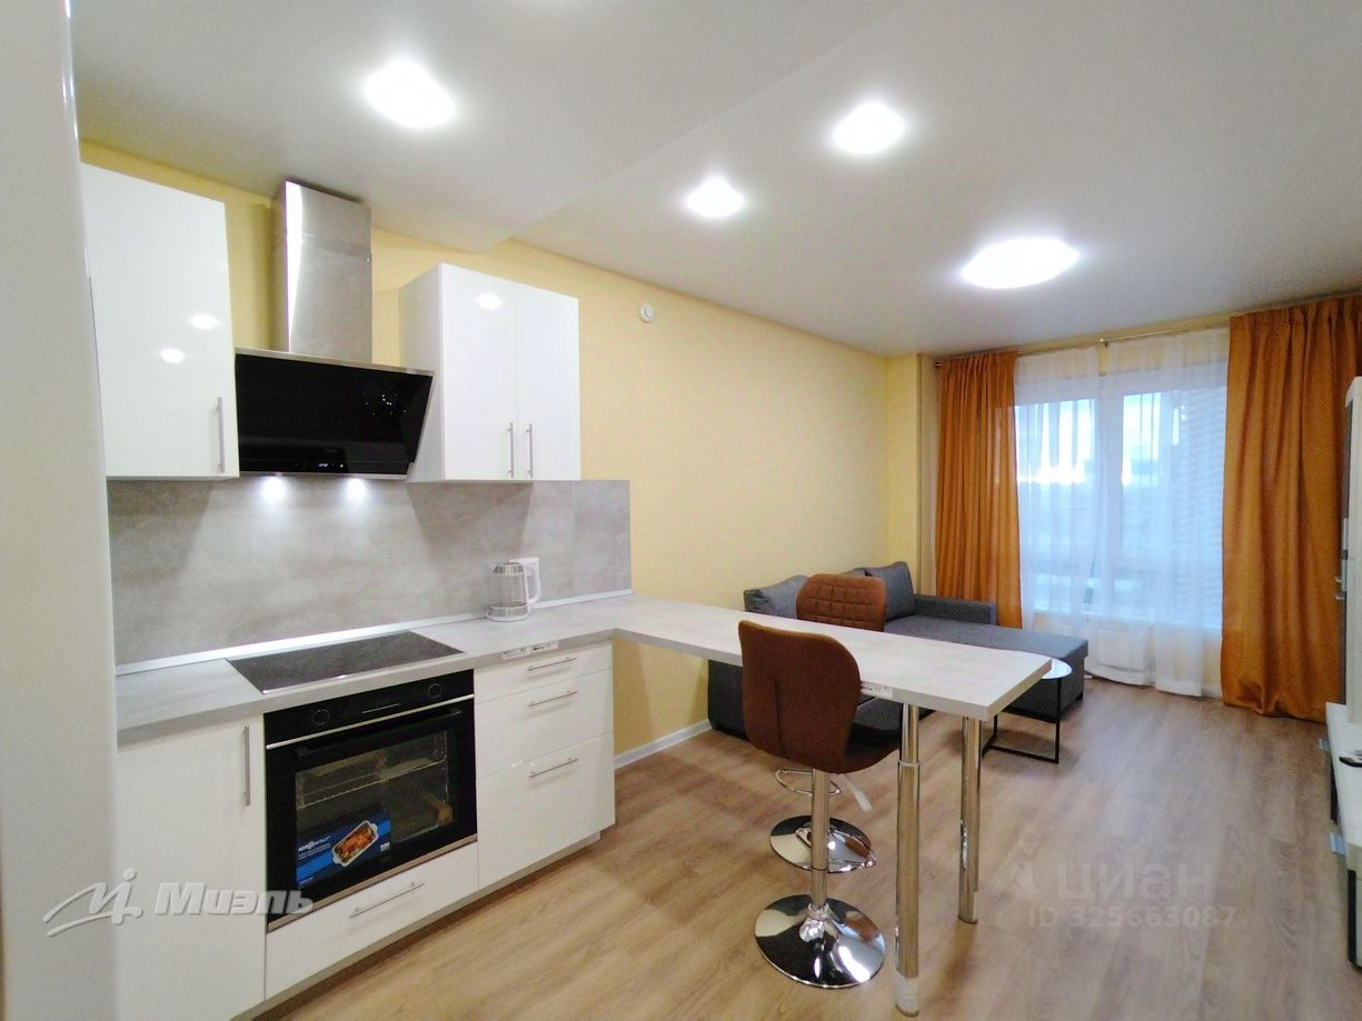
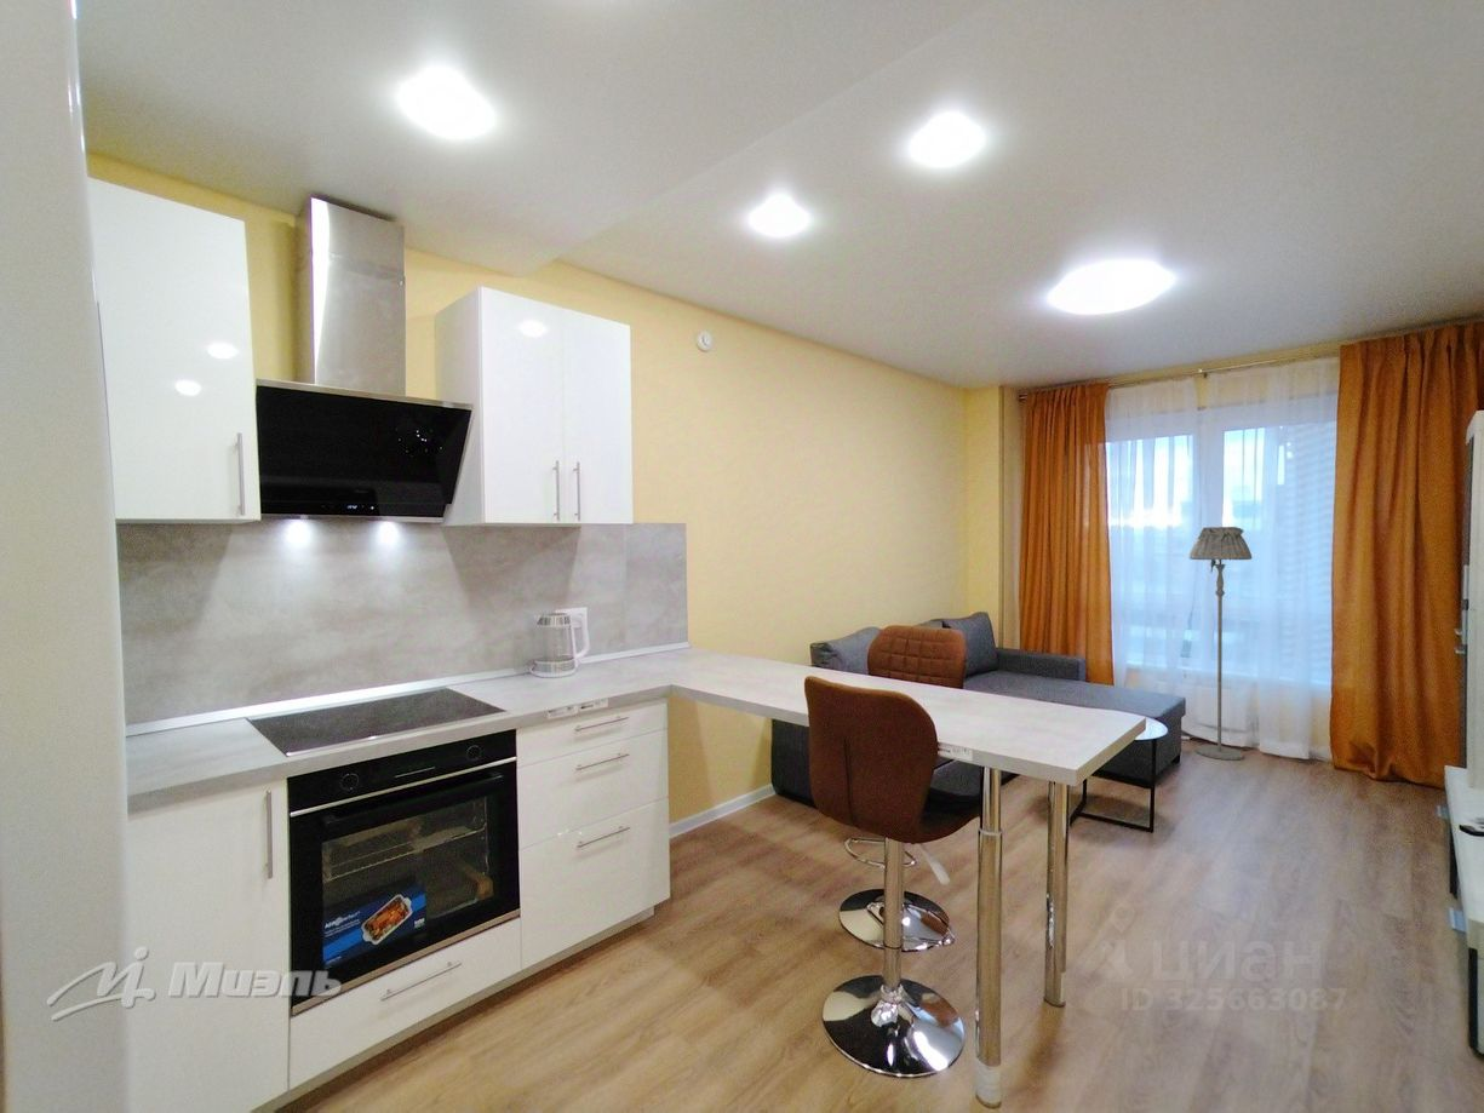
+ floor lamp [1188,526,1254,762]
